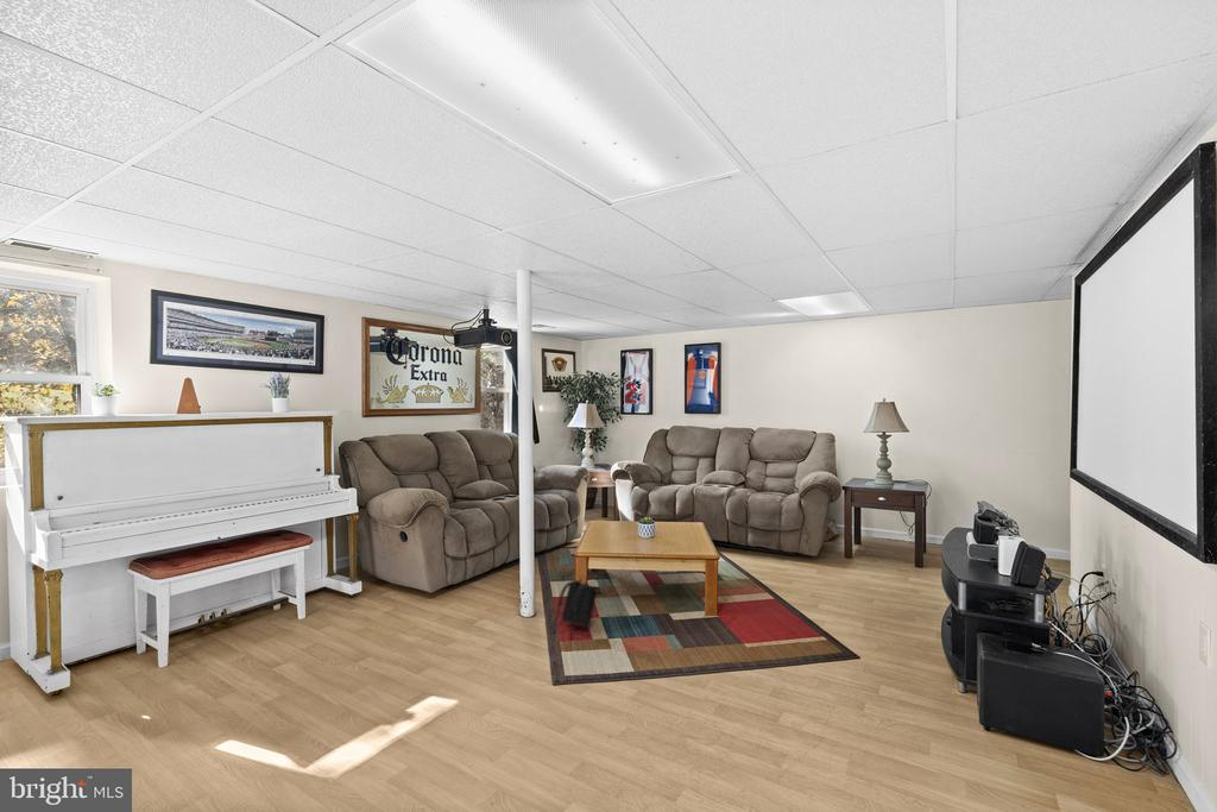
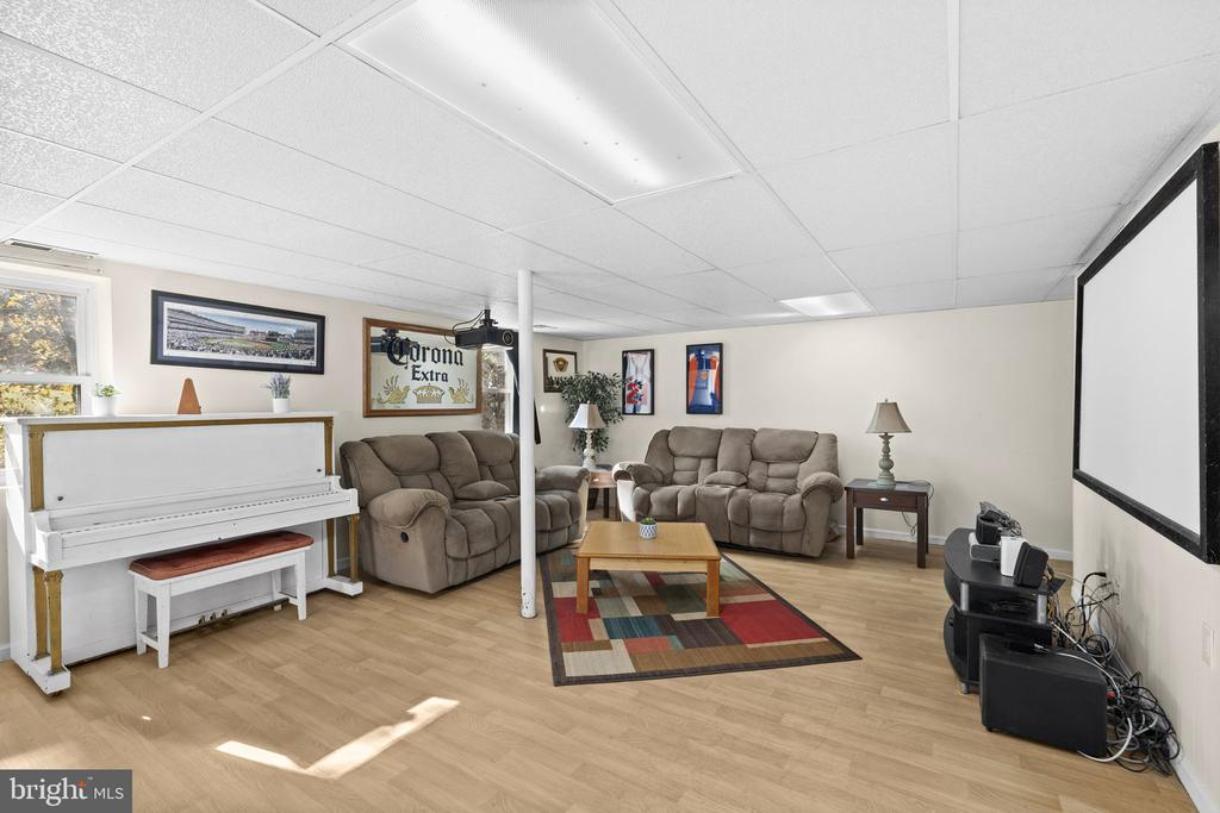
- backpack [551,575,598,641]
